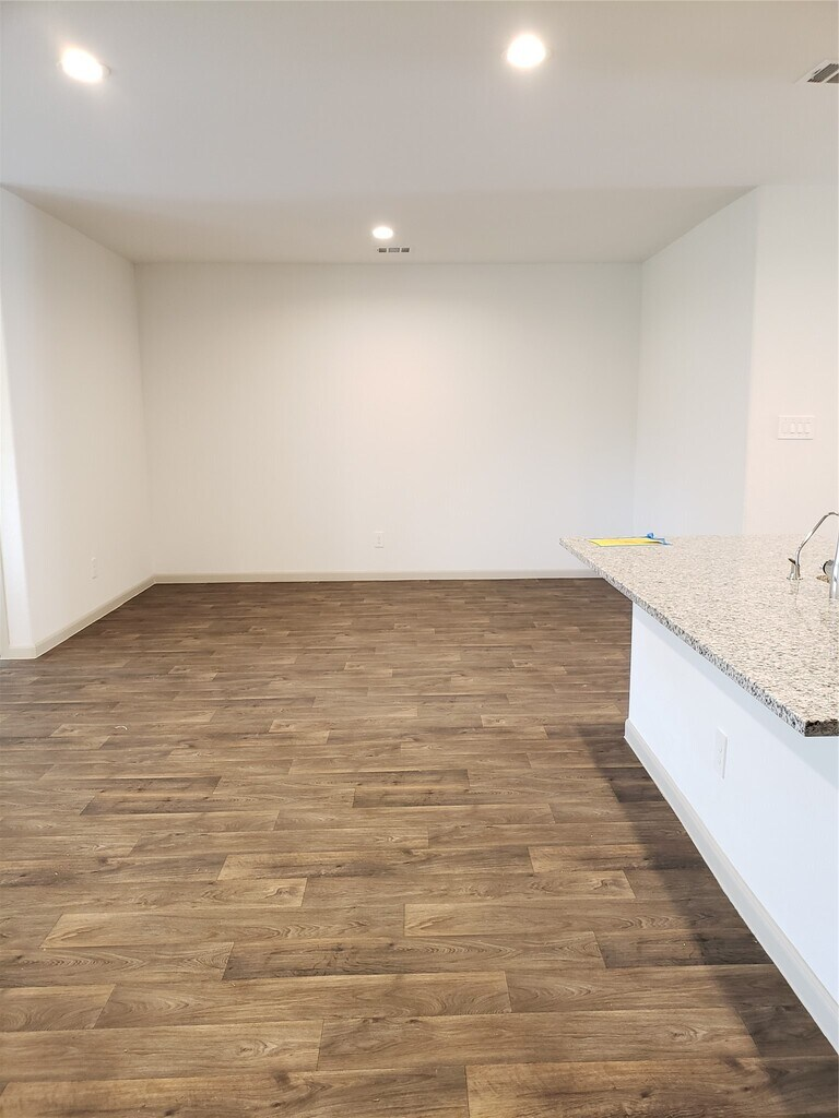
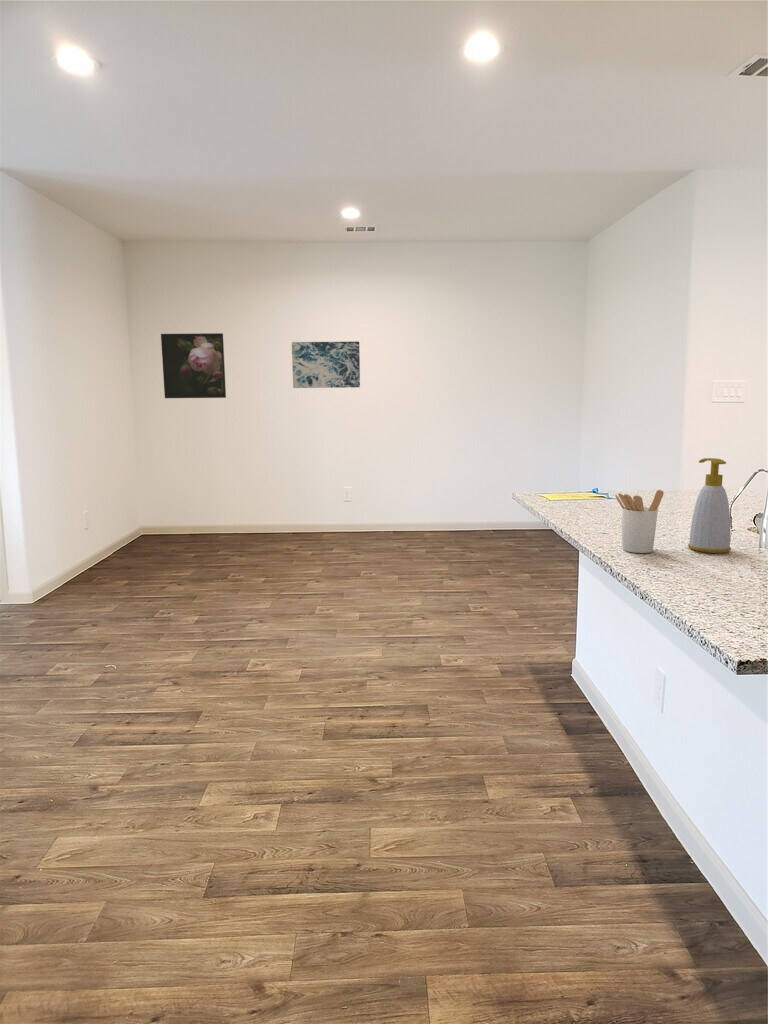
+ wall art [291,341,361,389]
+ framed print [160,332,227,399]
+ utensil holder [615,489,665,554]
+ soap bottle [687,457,732,554]
